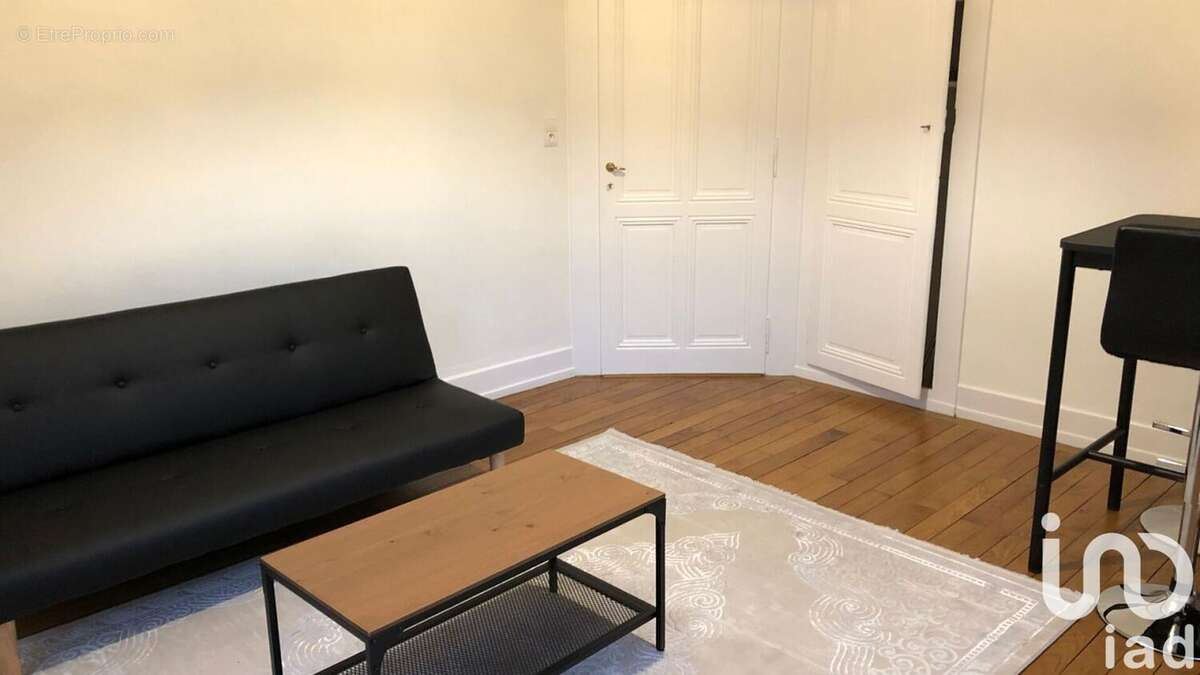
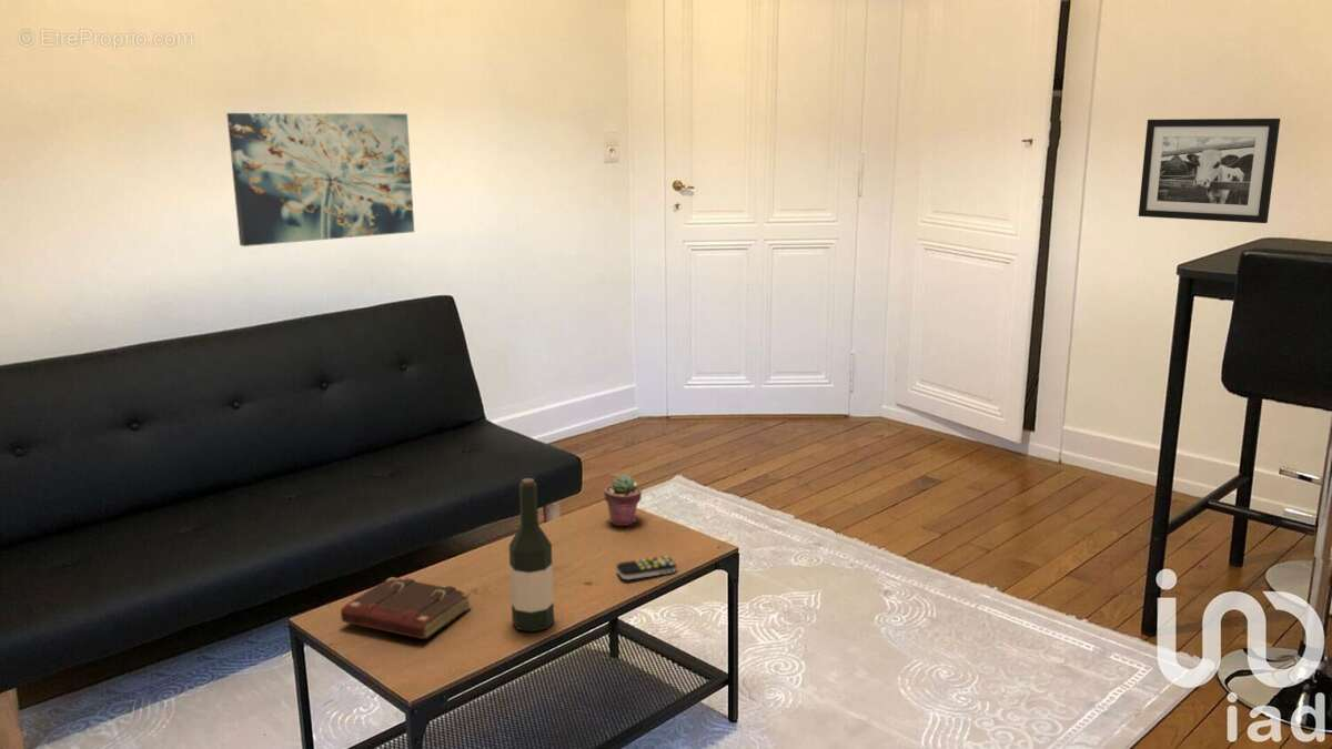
+ wine bottle [508,477,555,632]
+ remote control [615,555,678,580]
+ book [340,576,473,640]
+ picture frame [1138,118,1281,224]
+ potted succulent [604,474,643,527]
+ wall art [225,112,415,247]
